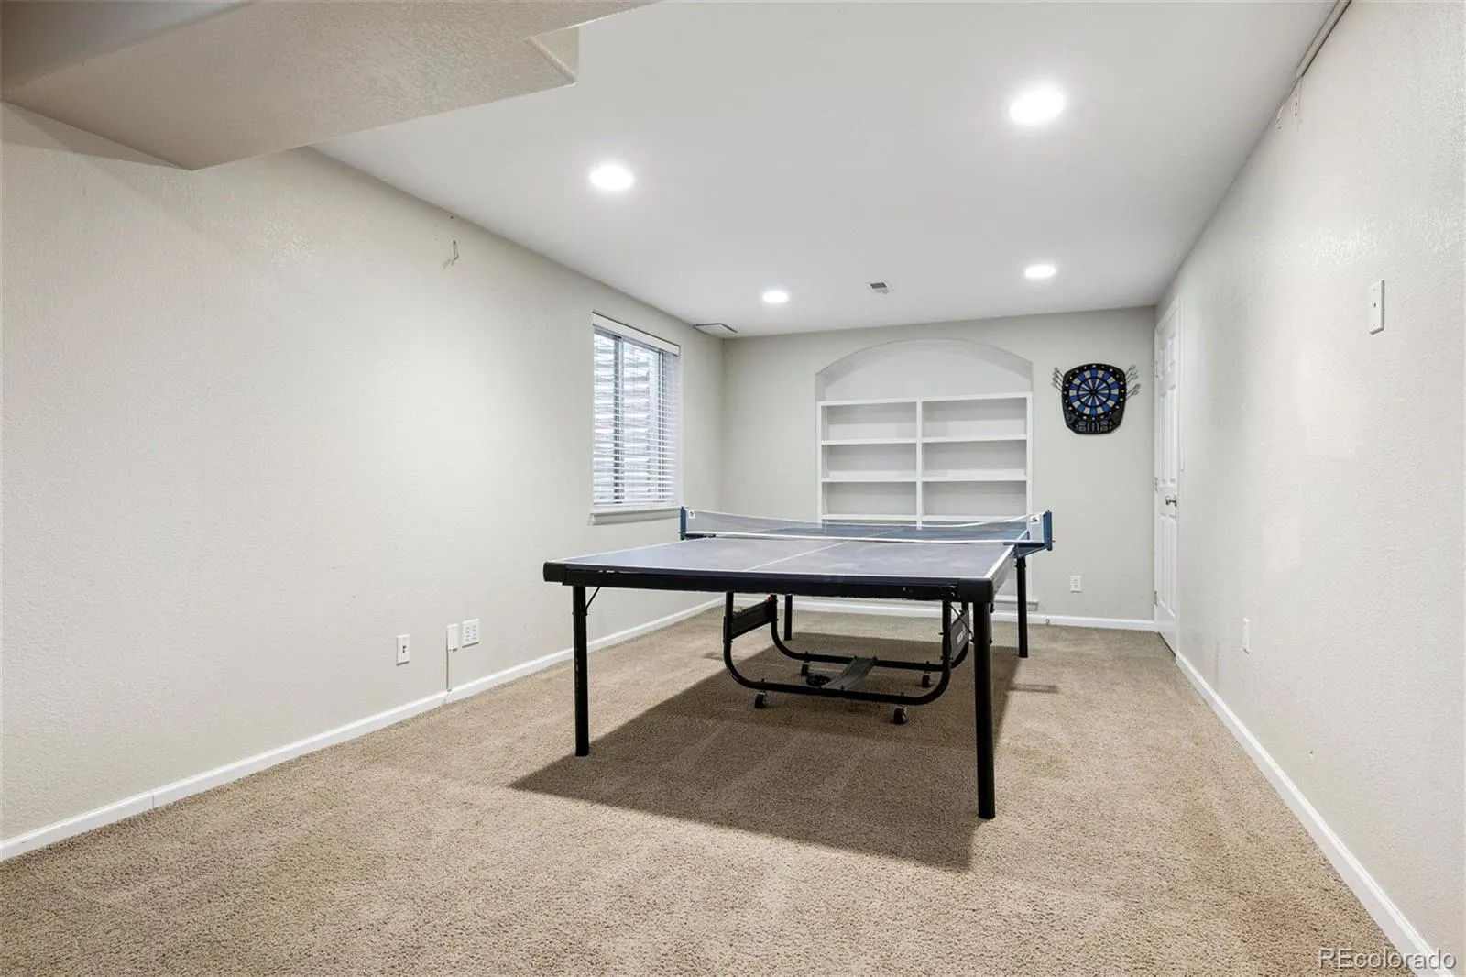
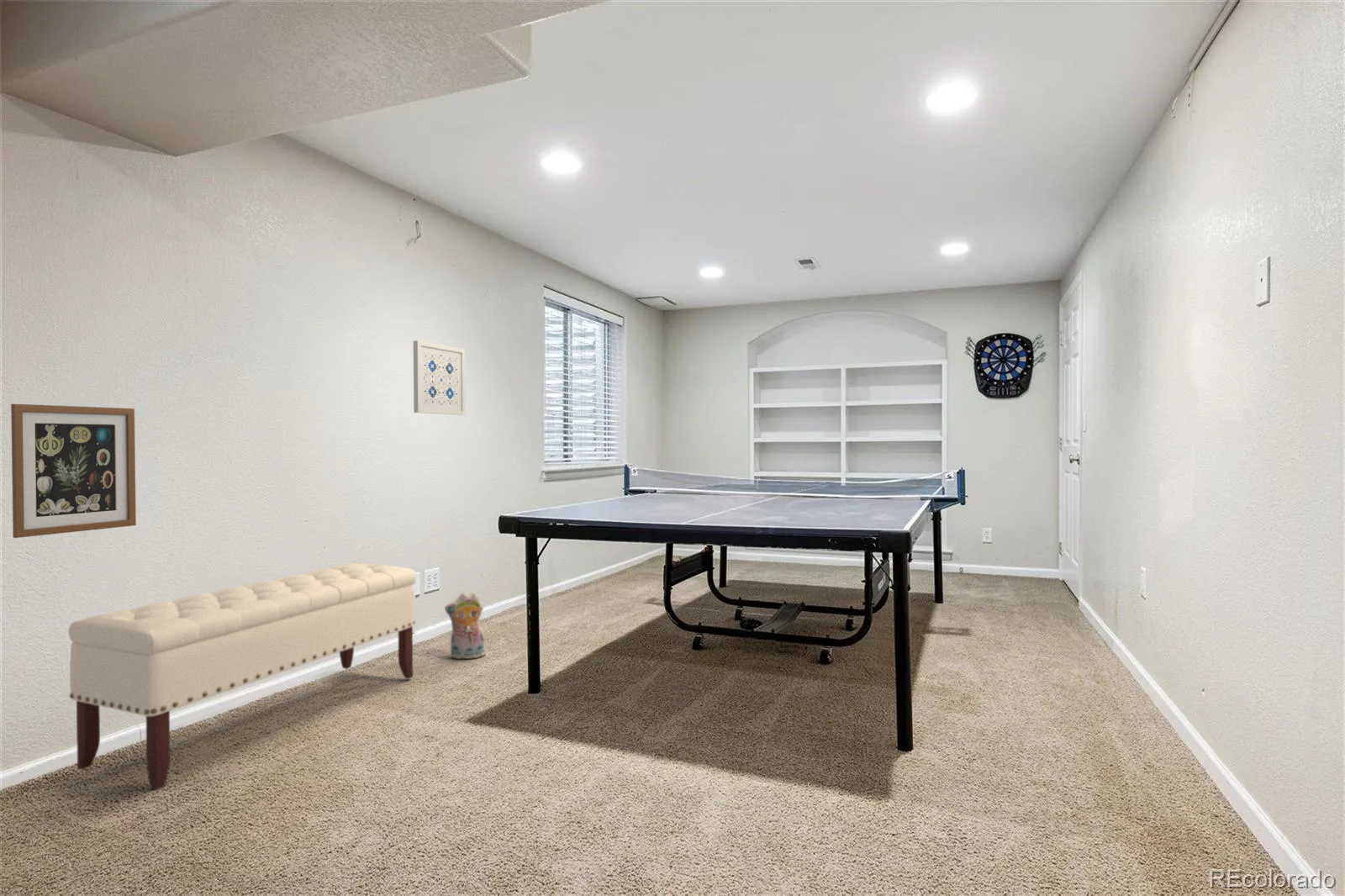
+ wall art [413,340,467,416]
+ bench [67,562,417,791]
+ plush toy [444,591,486,660]
+ wall art [10,403,137,539]
